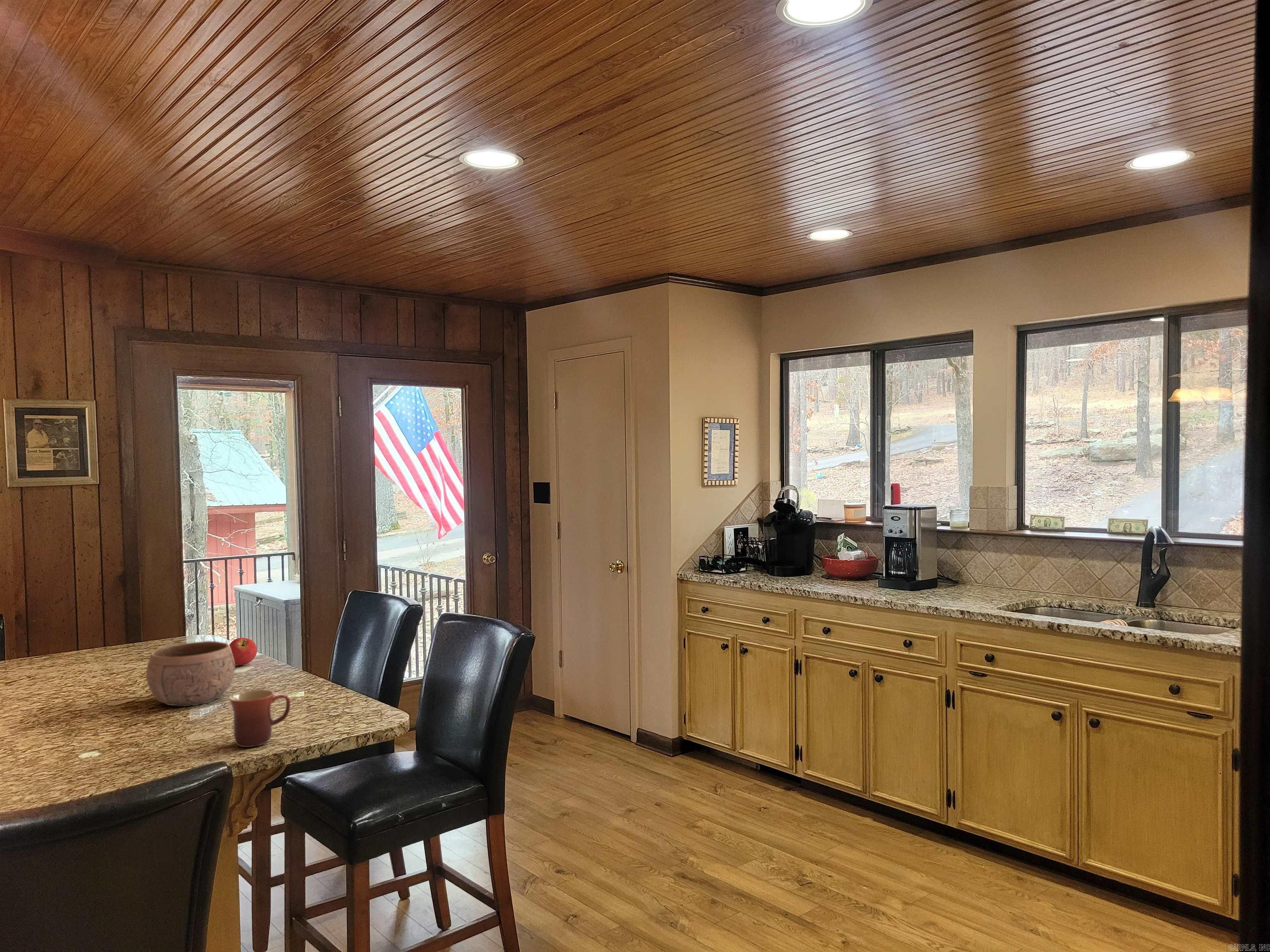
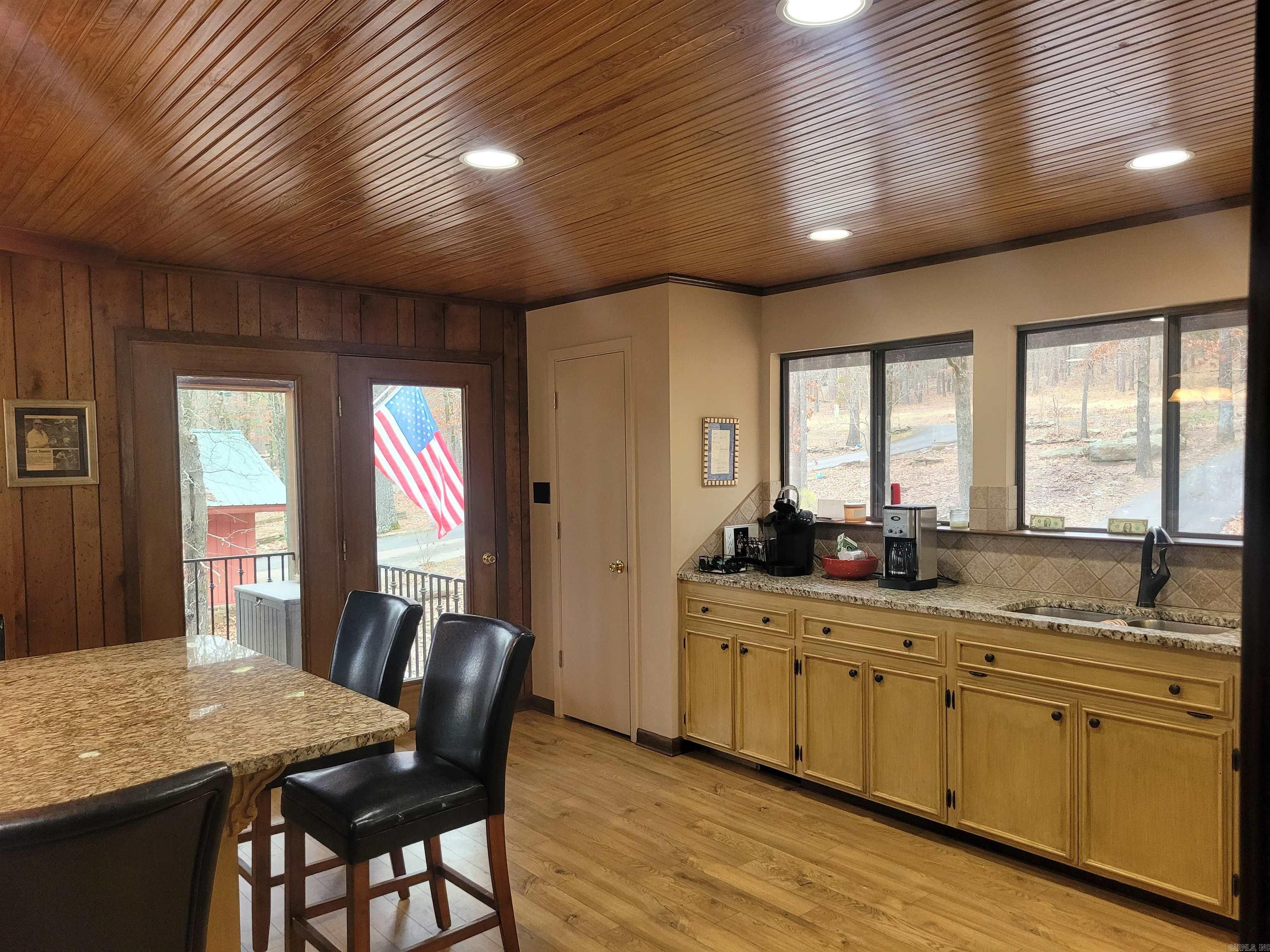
- mug [229,689,291,747]
- bowl [146,640,235,707]
- fruit [229,638,257,665]
